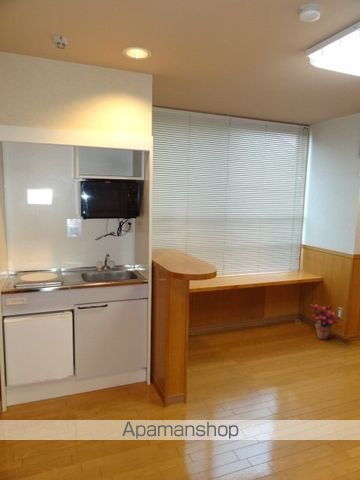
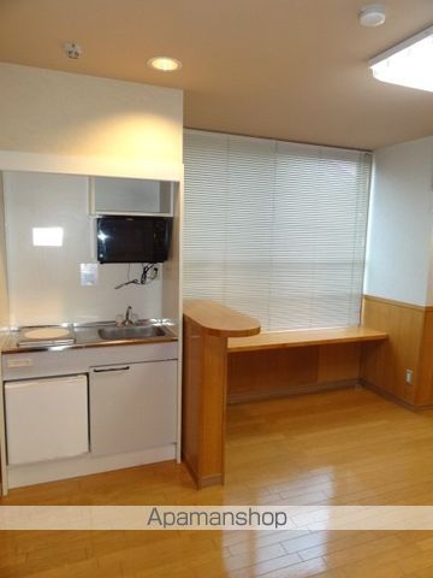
- potted plant [309,303,340,341]
